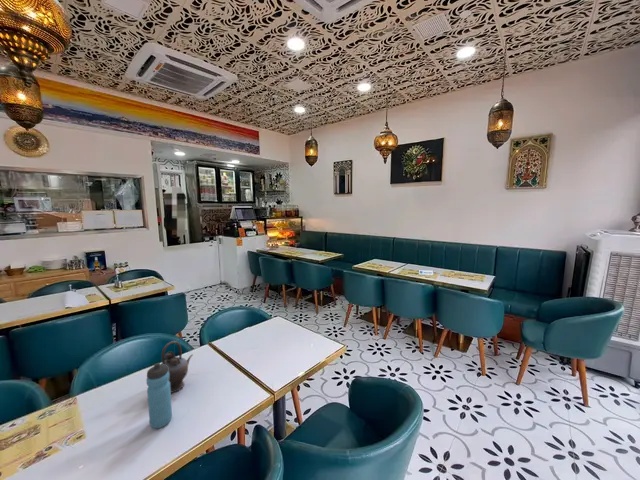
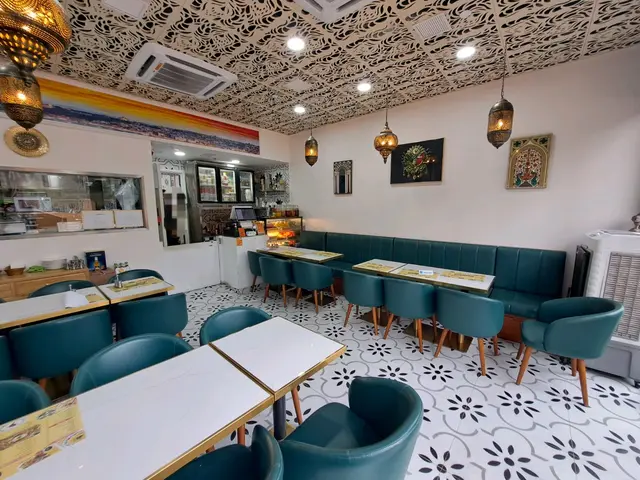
- water bottle [145,362,173,429]
- teapot [160,340,194,394]
